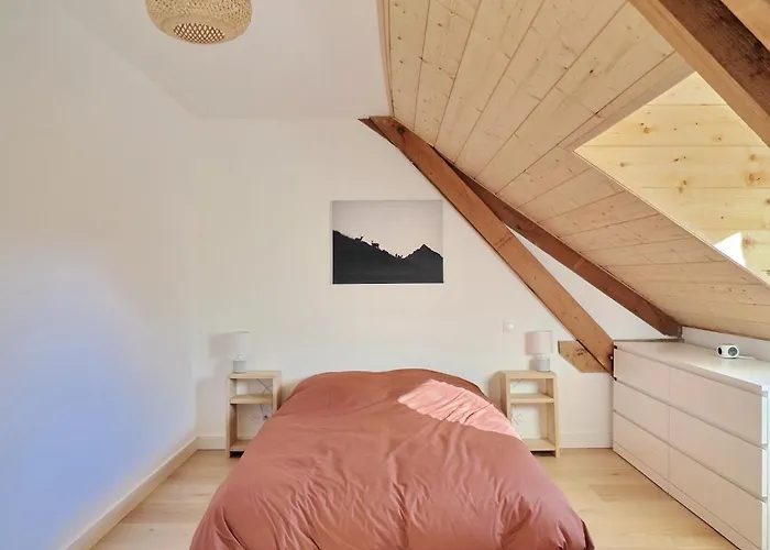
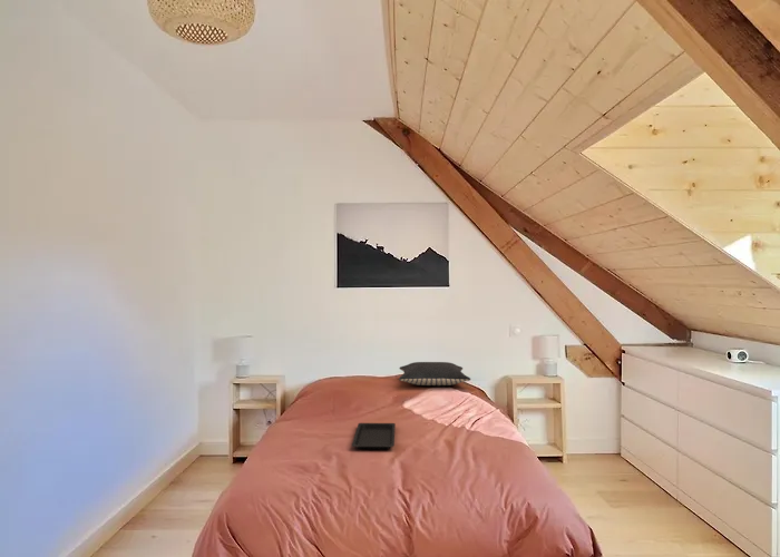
+ pillow [398,361,472,387]
+ serving tray [351,422,397,450]
